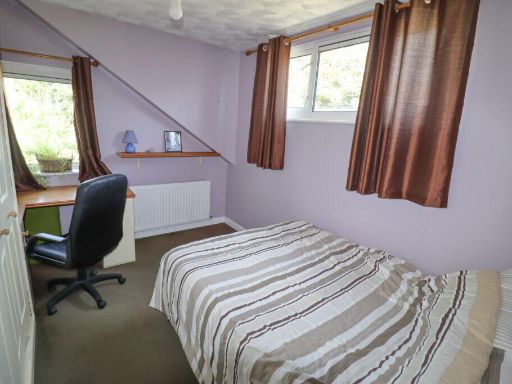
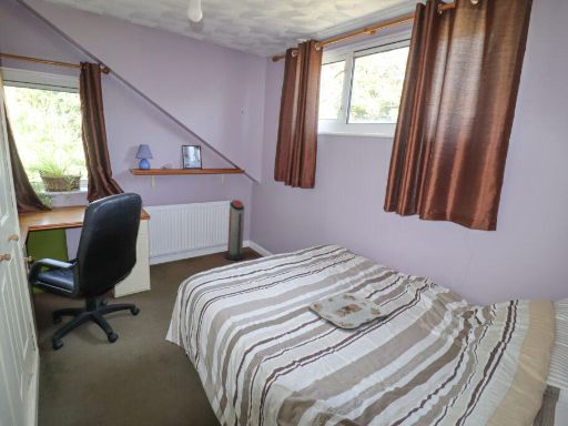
+ air purifier [223,199,246,261]
+ serving tray [308,292,388,329]
